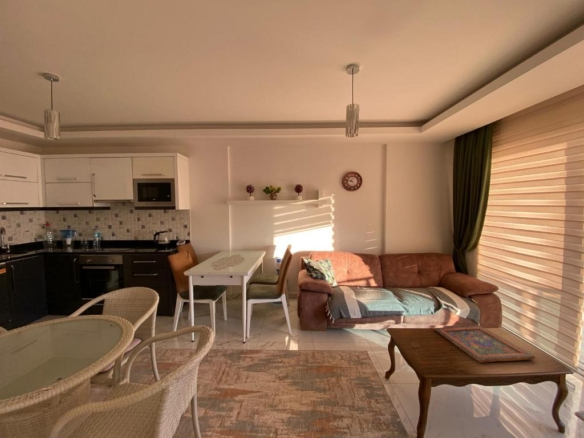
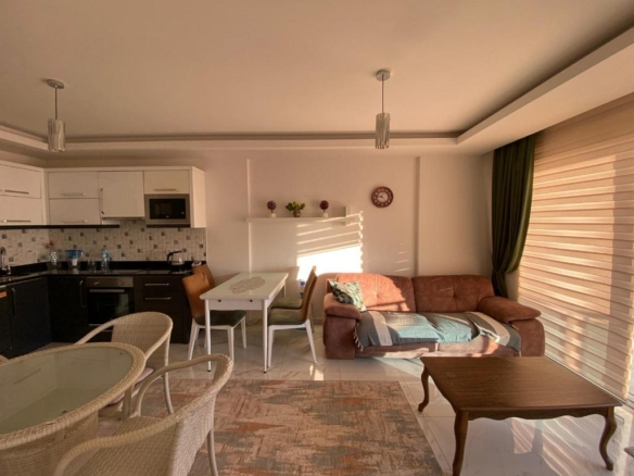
- painted panel [433,324,536,364]
